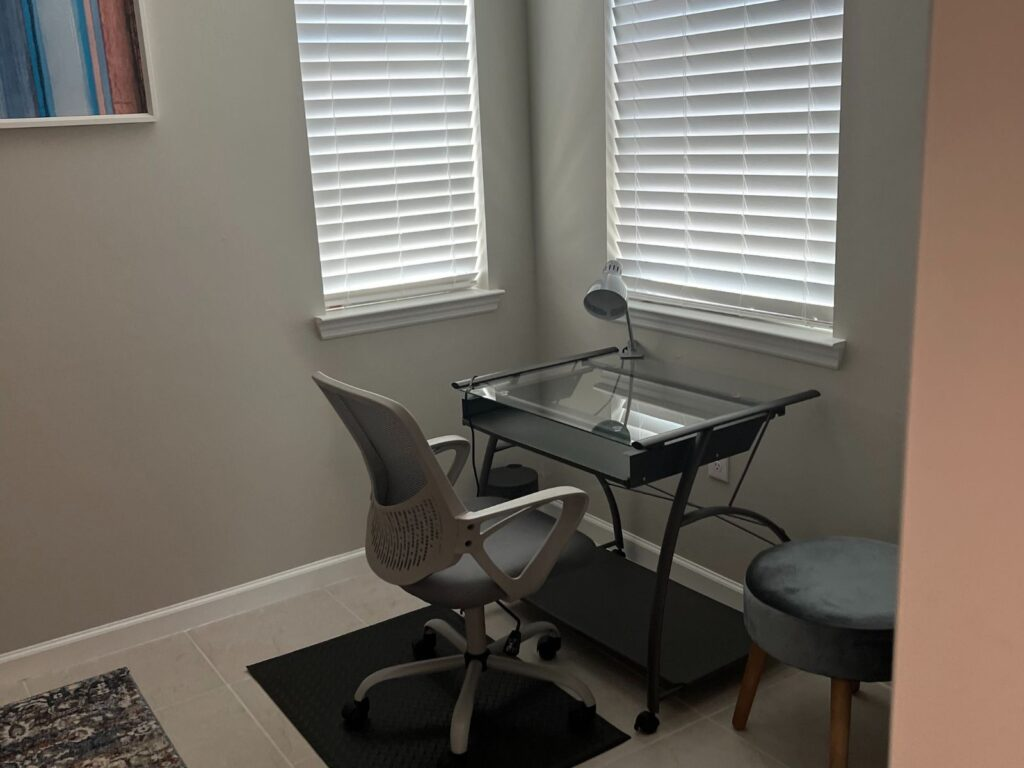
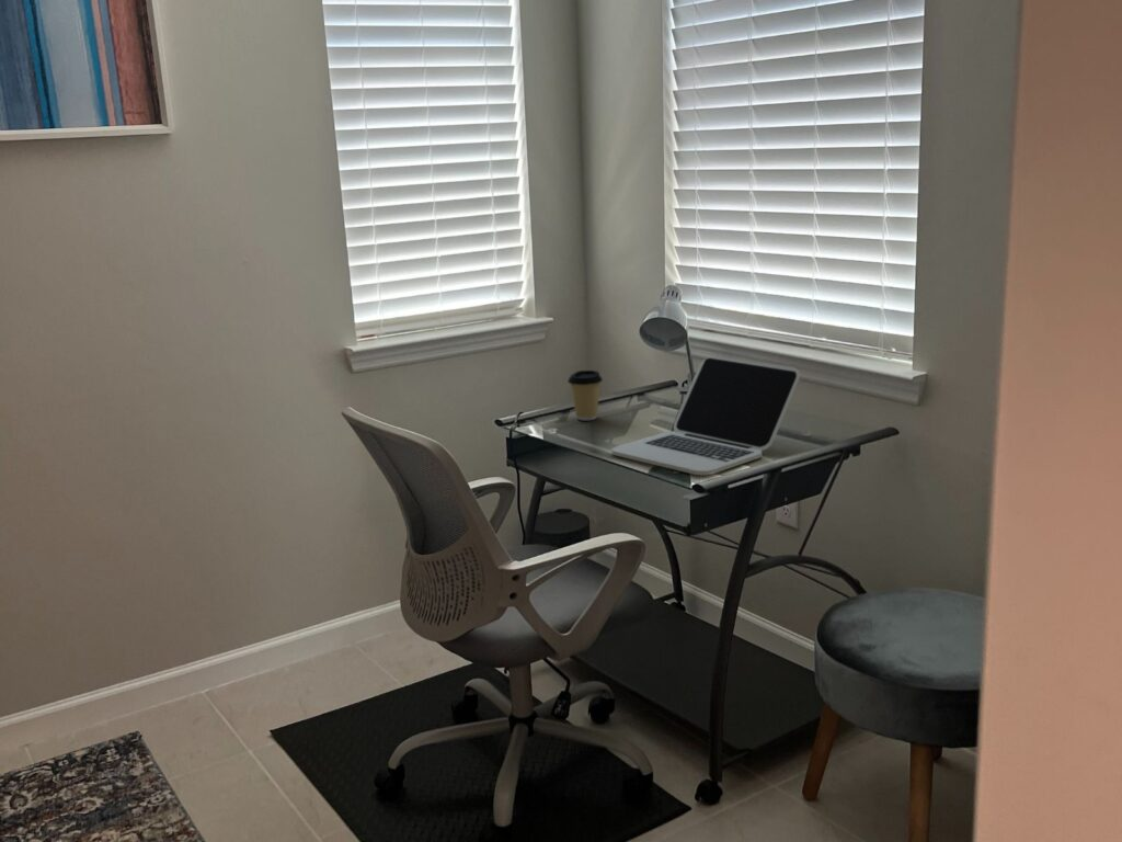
+ laptop [611,355,801,476]
+ coffee cup [566,369,604,421]
